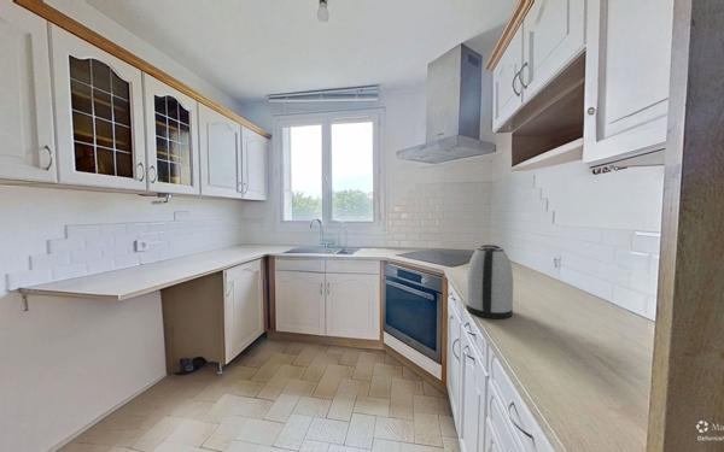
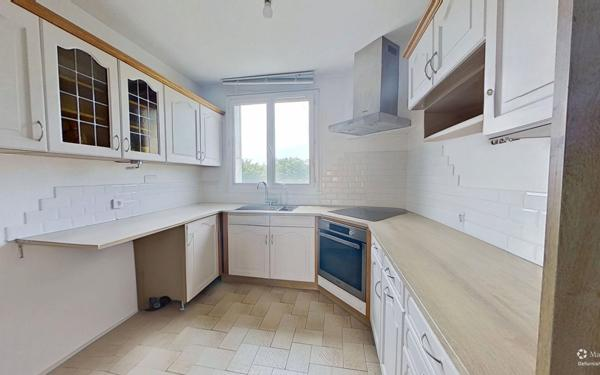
- kettle [465,243,514,319]
